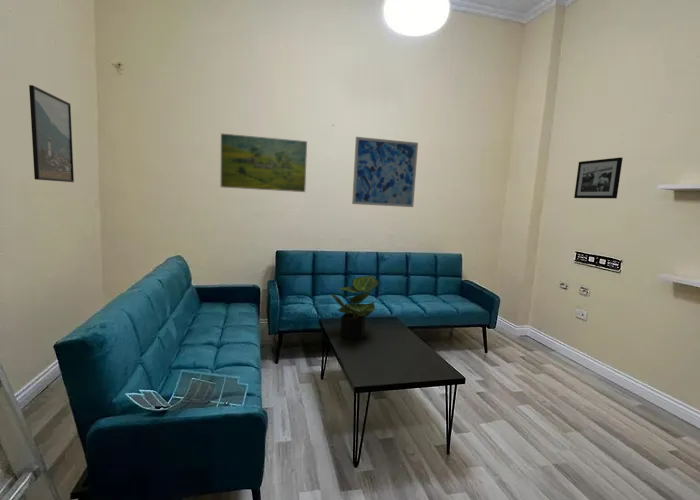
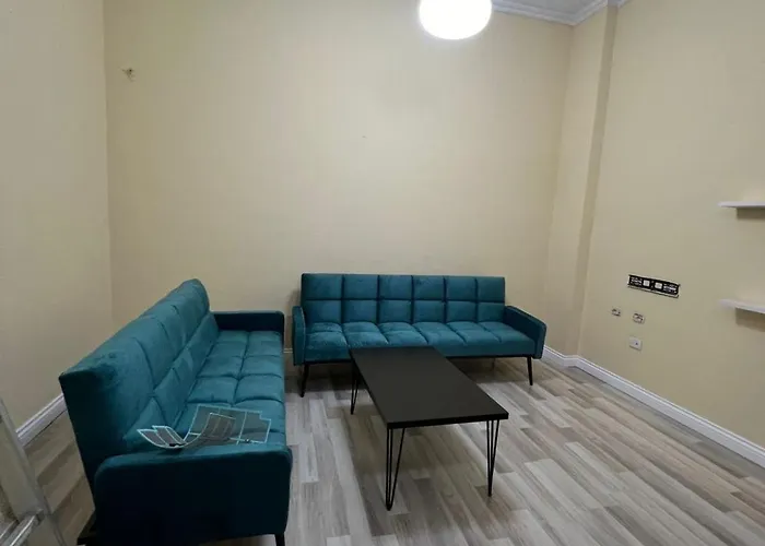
- wall art [351,136,419,208]
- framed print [219,132,308,193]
- potted plant [329,274,380,341]
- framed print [28,84,75,183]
- picture frame [573,156,624,199]
